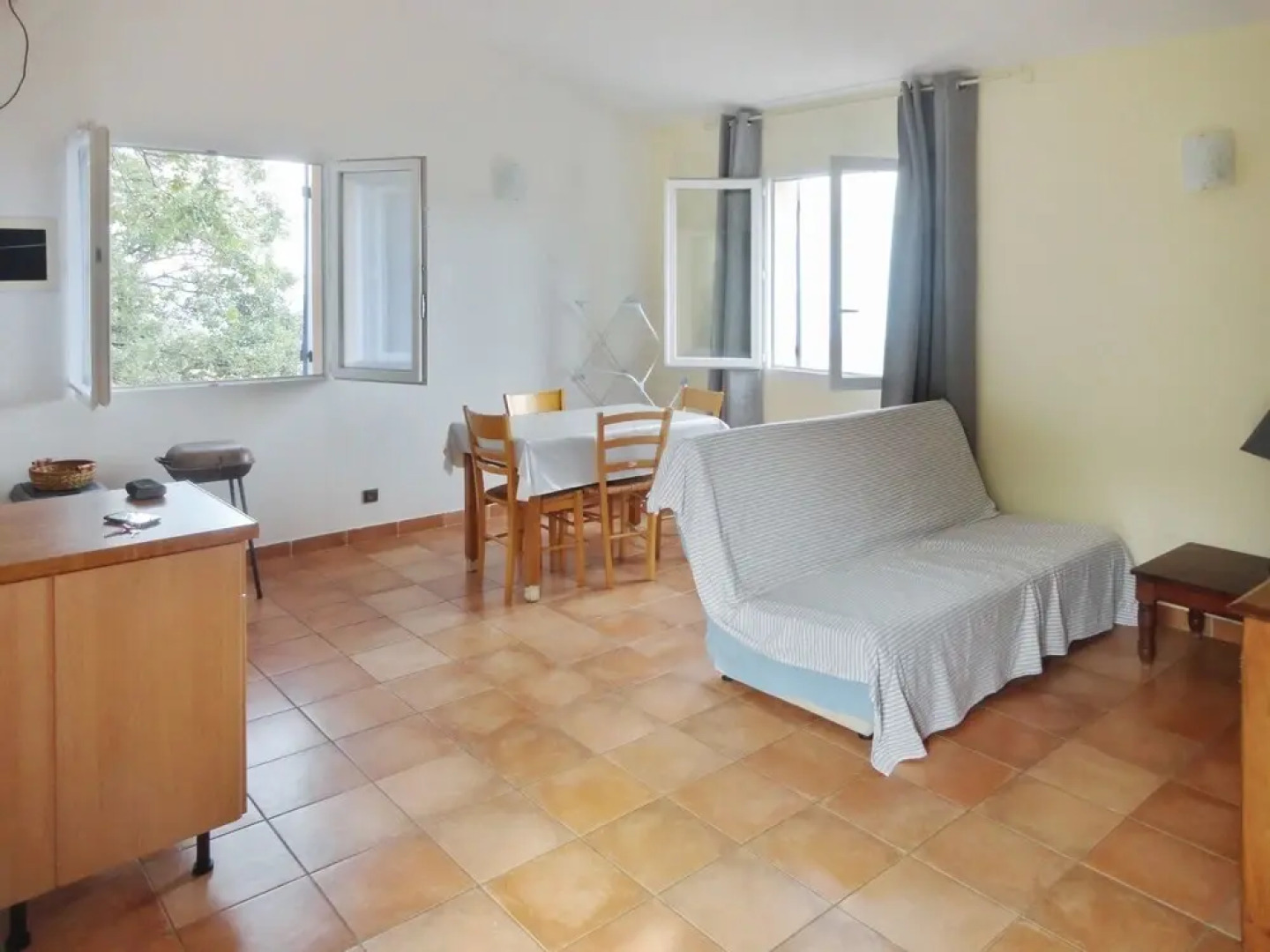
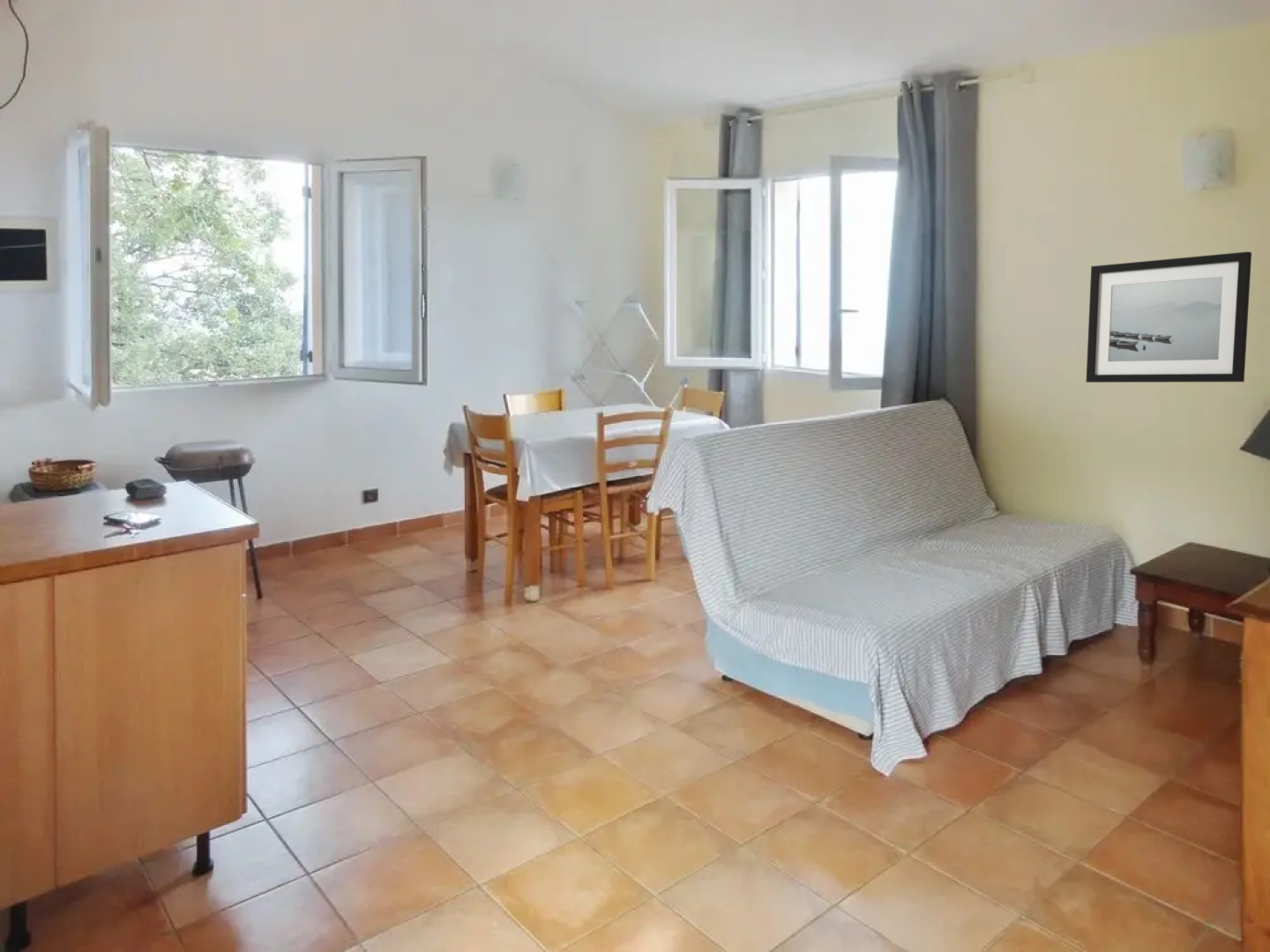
+ wall art [1085,250,1252,383]
